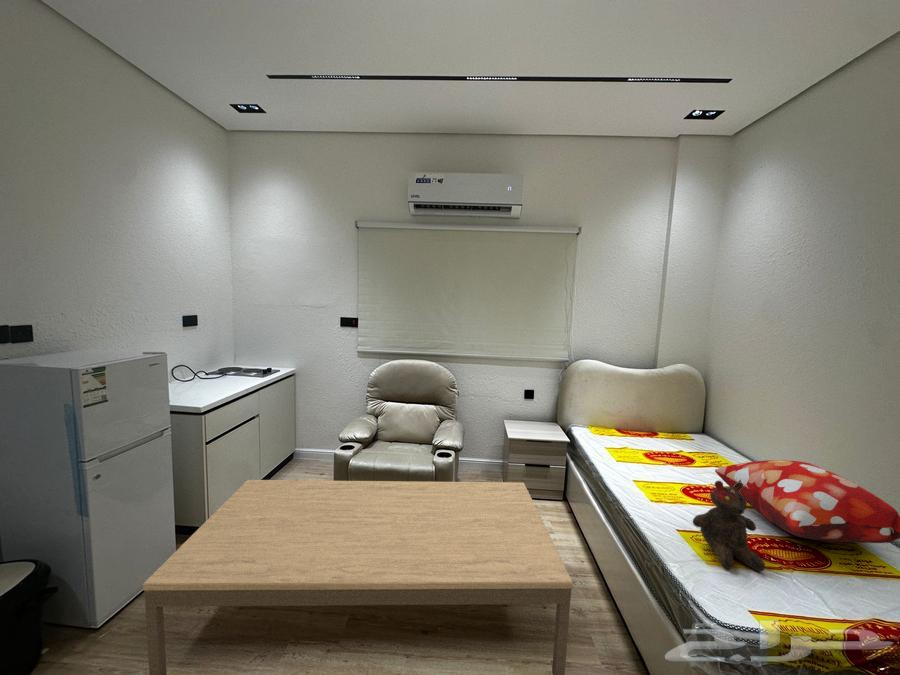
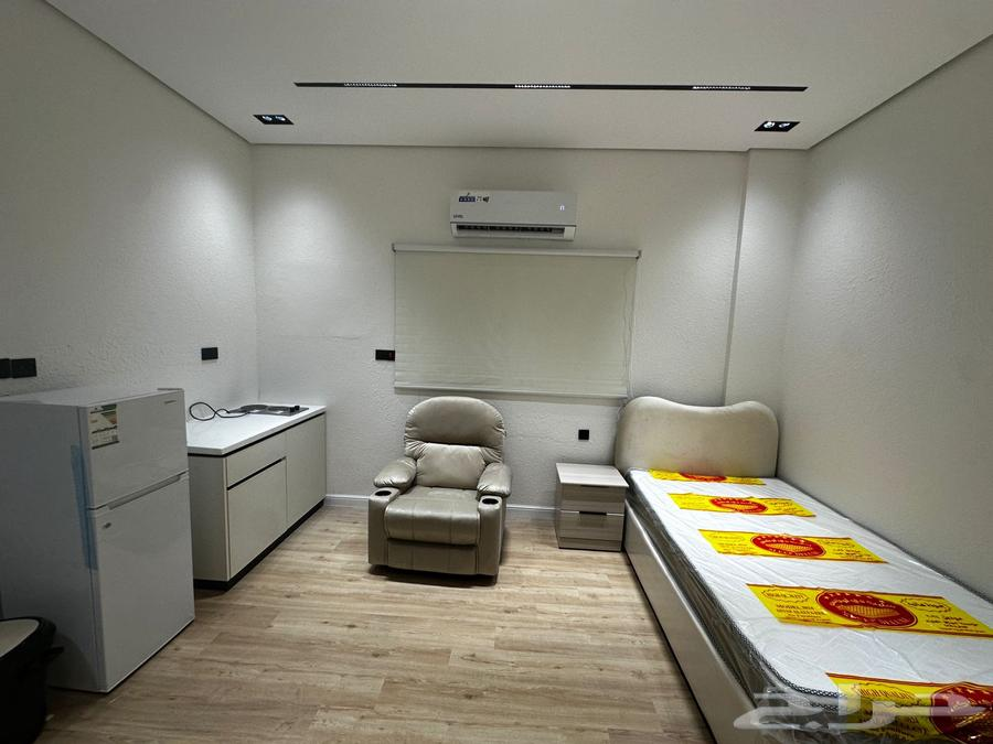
- coffee table [142,479,574,675]
- teddy bear [692,480,766,572]
- decorative pillow [714,459,900,544]
